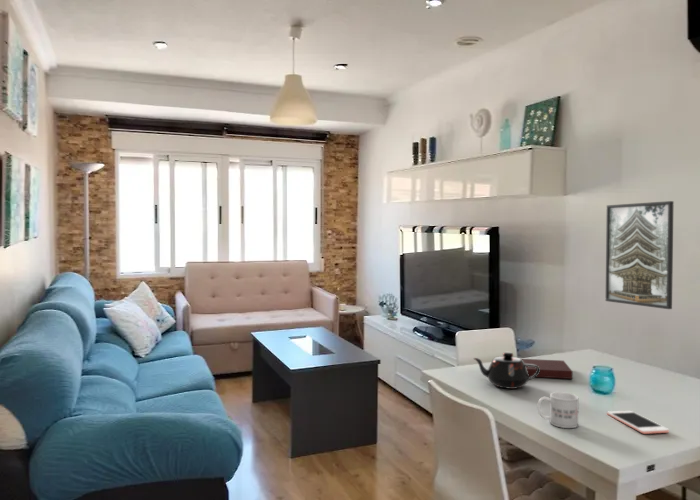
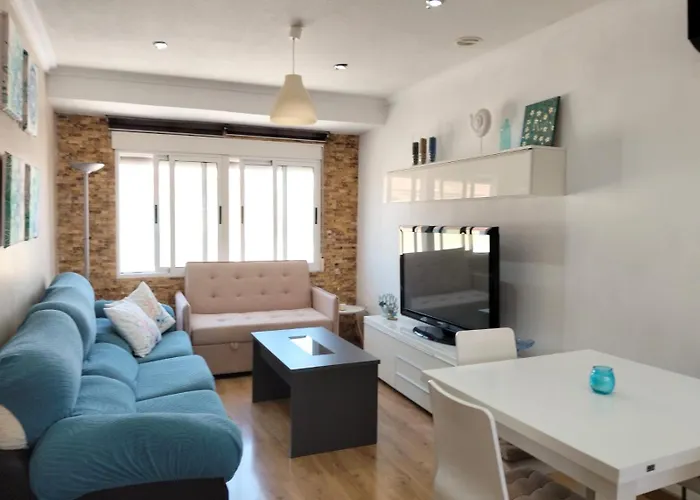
- notebook [521,358,574,380]
- cell phone [606,410,670,435]
- mug [536,391,579,429]
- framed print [605,200,675,310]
- teapot [472,351,540,390]
